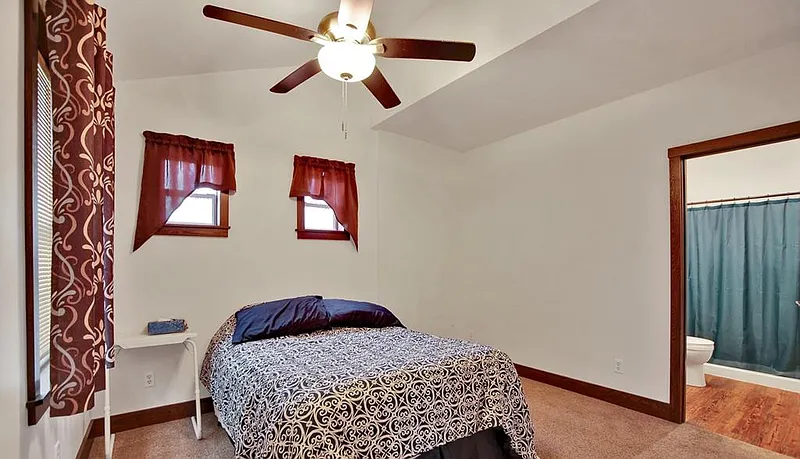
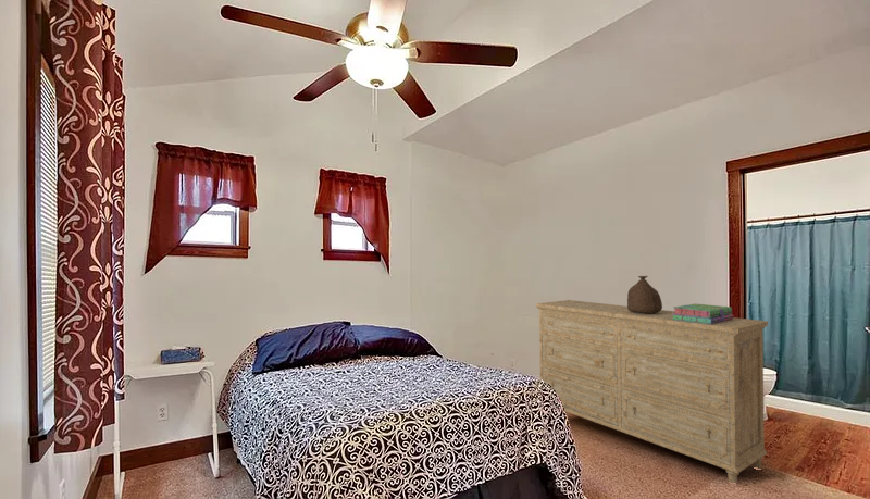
+ stack of books [672,302,734,324]
+ bag [626,275,663,314]
+ dresser [535,299,769,484]
